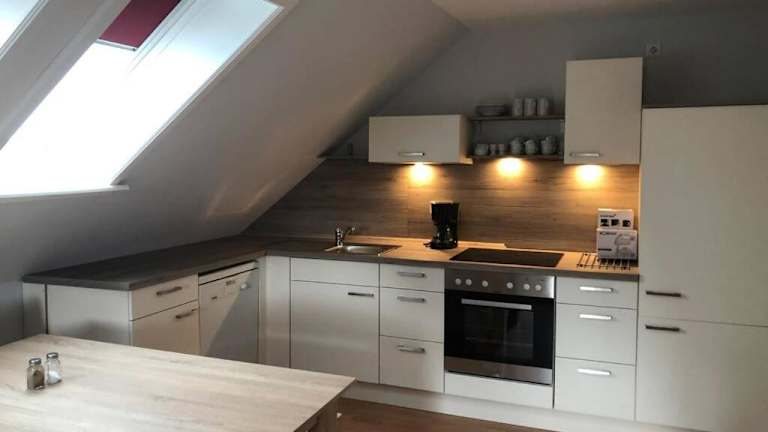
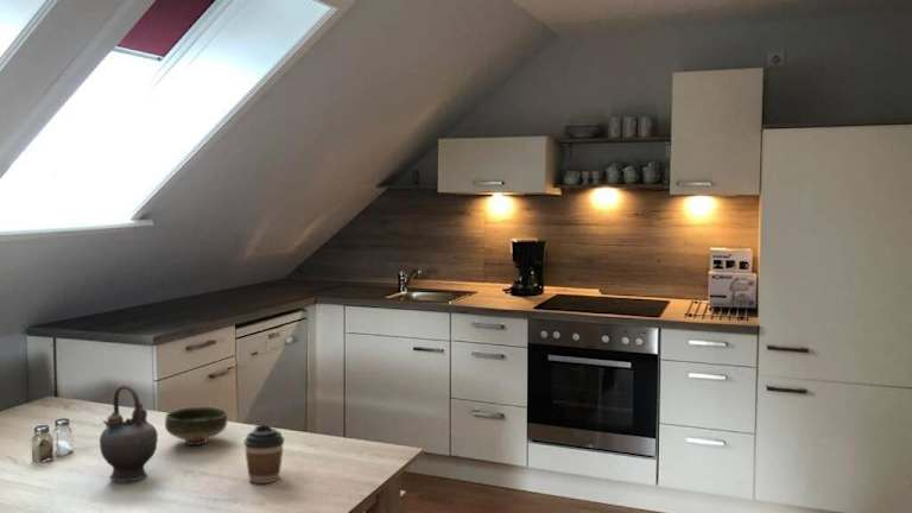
+ bowl [164,406,228,446]
+ coffee cup [243,424,285,484]
+ teapot [99,384,159,482]
